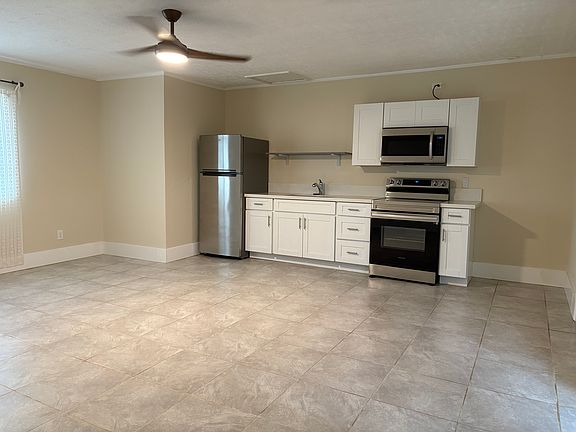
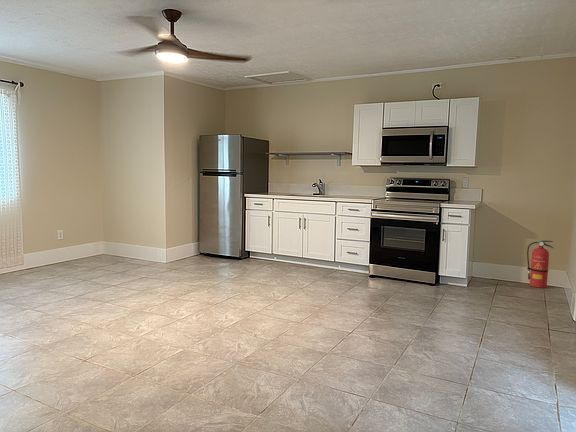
+ fire extinguisher [526,240,554,289]
